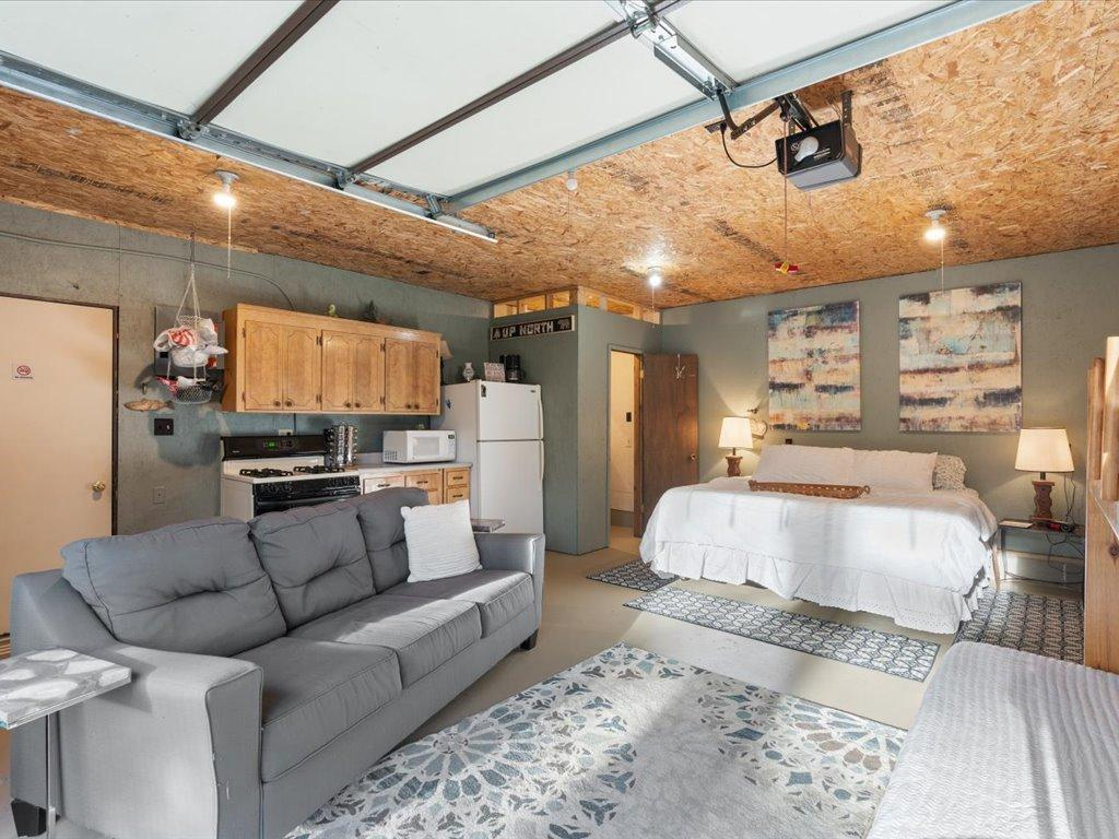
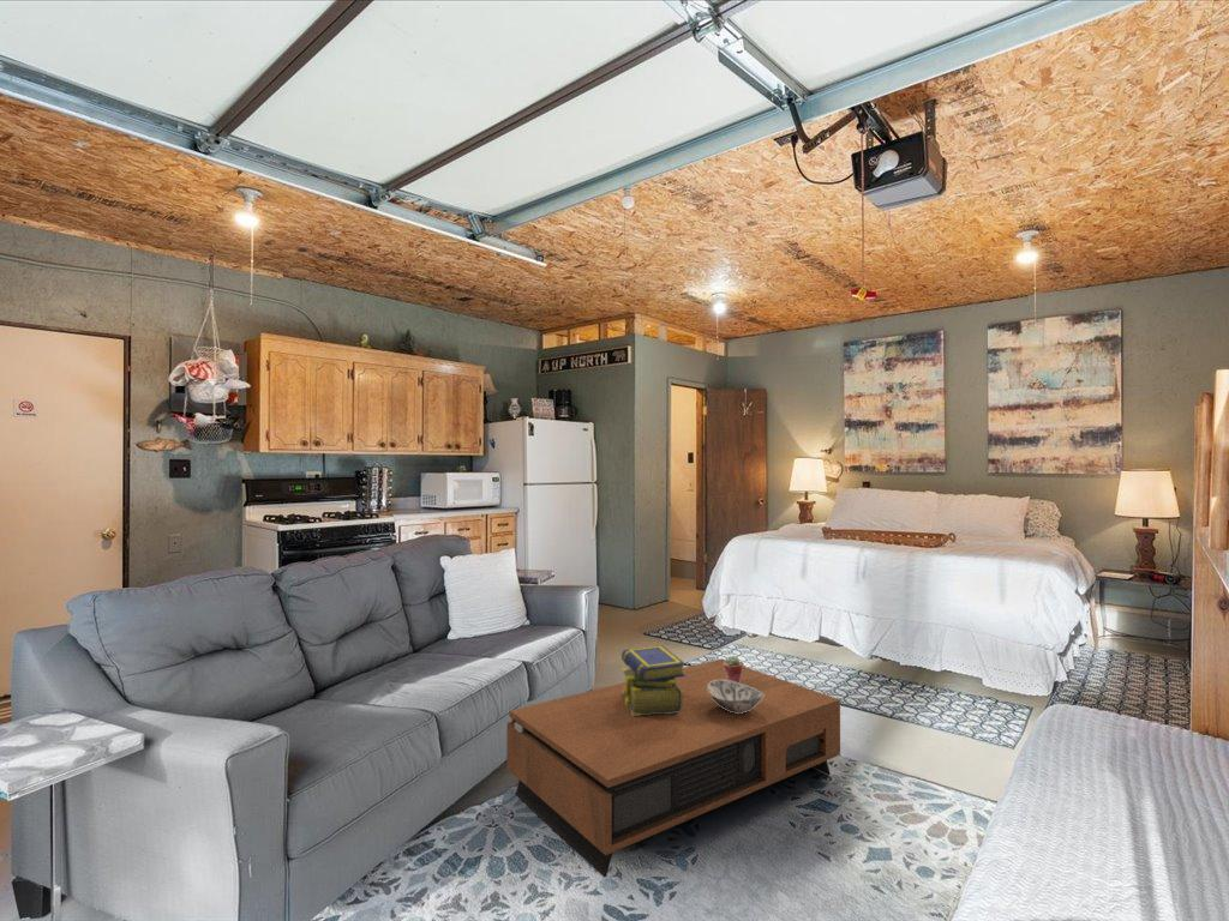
+ stack of books [621,644,687,716]
+ decorative bowl [707,680,765,714]
+ coffee table [505,657,841,879]
+ potted succulent [724,655,744,682]
